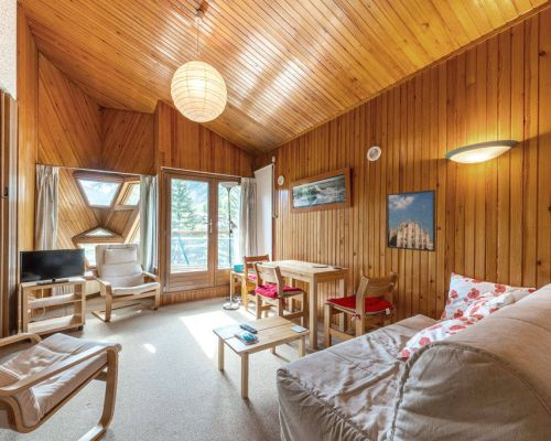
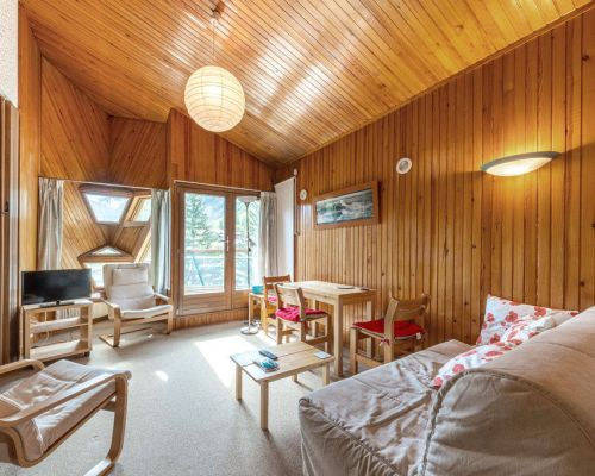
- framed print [386,189,436,252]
